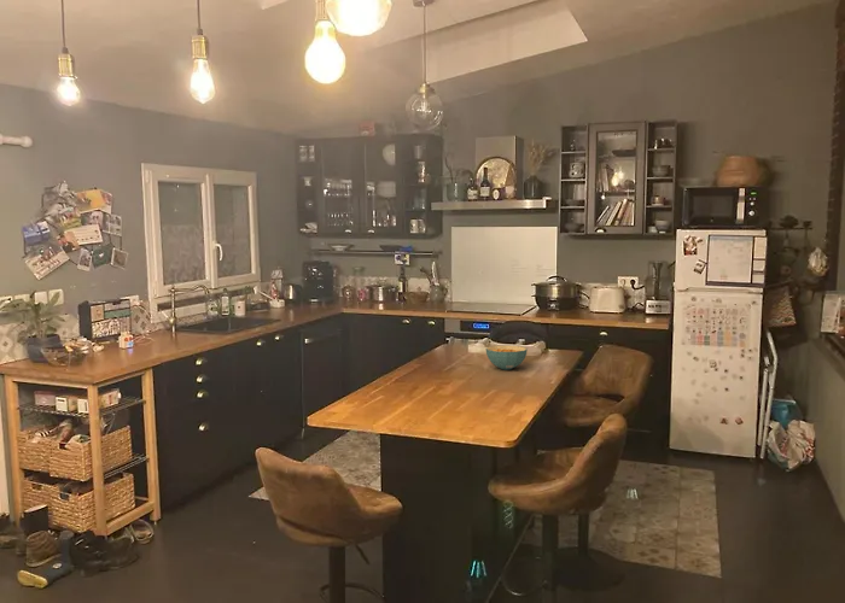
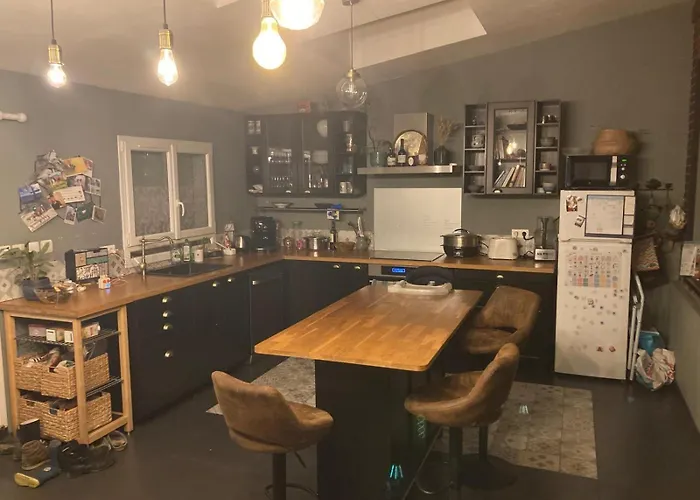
- cereal bowl [485,345,529,370]
